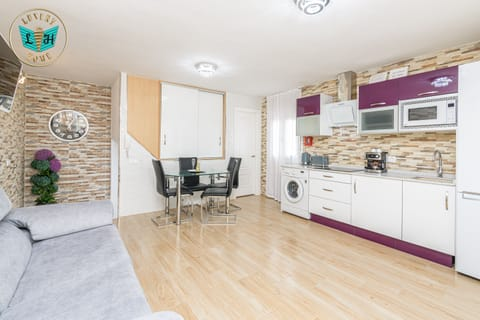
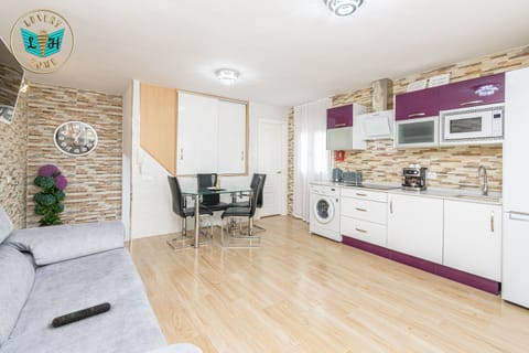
+ remote control [51,301,111,328]
